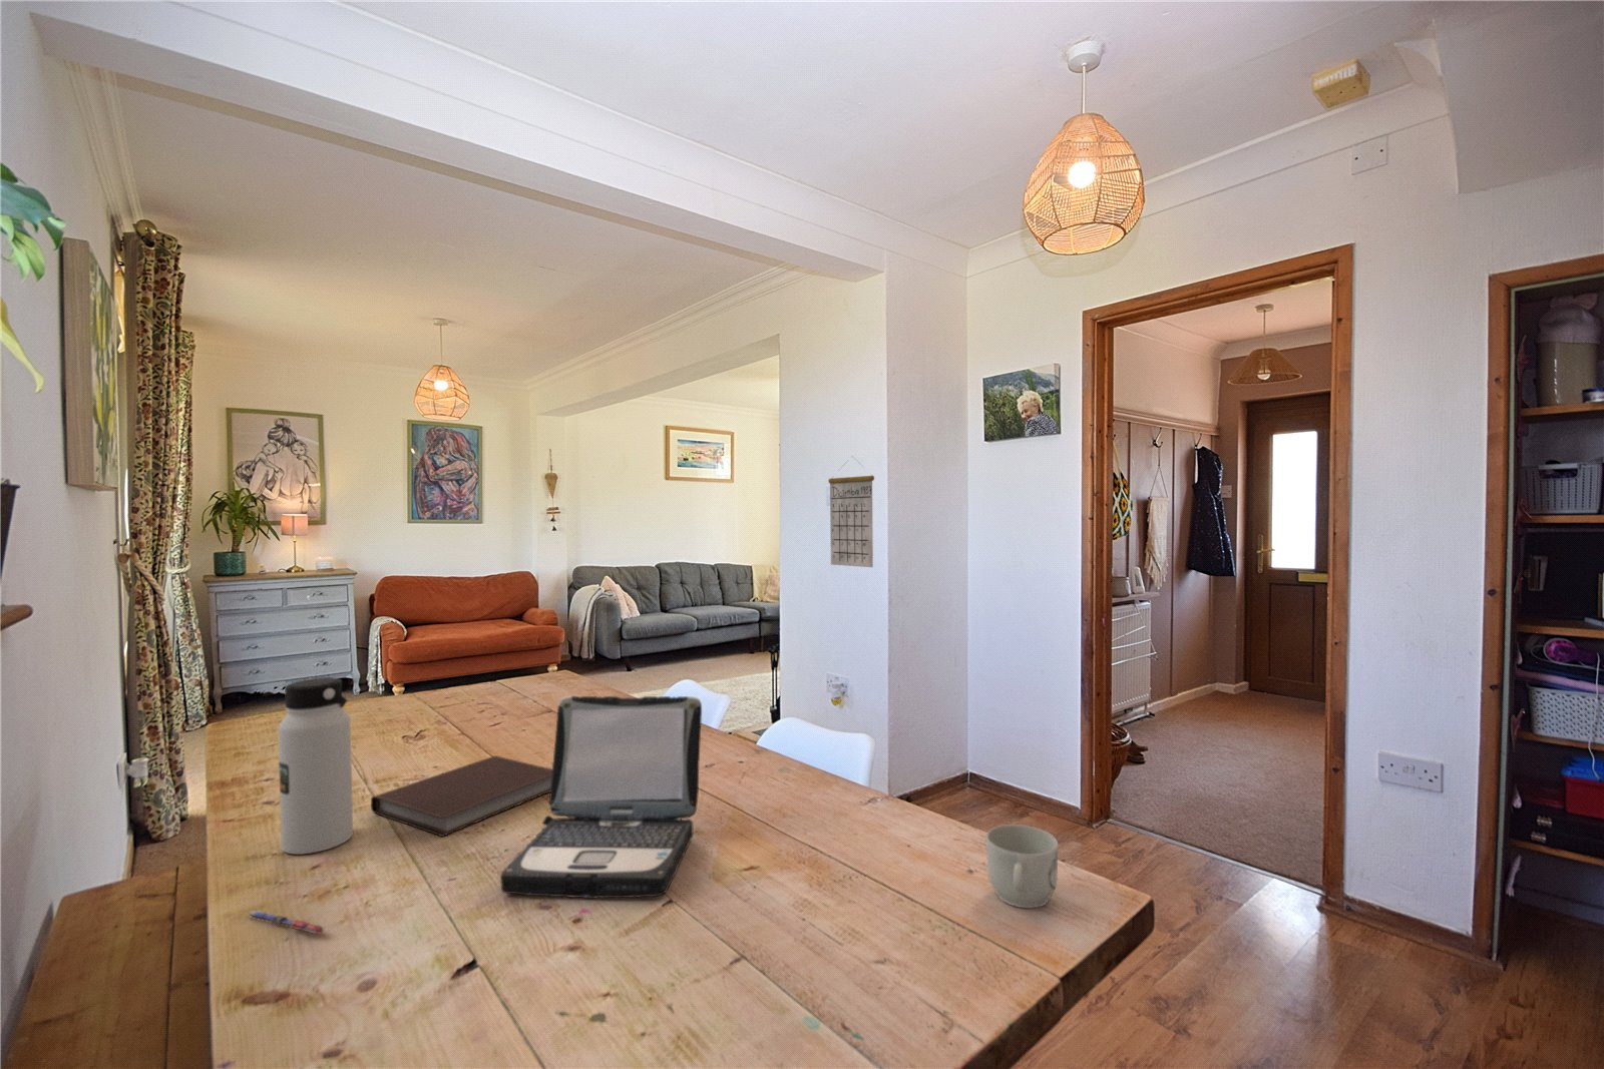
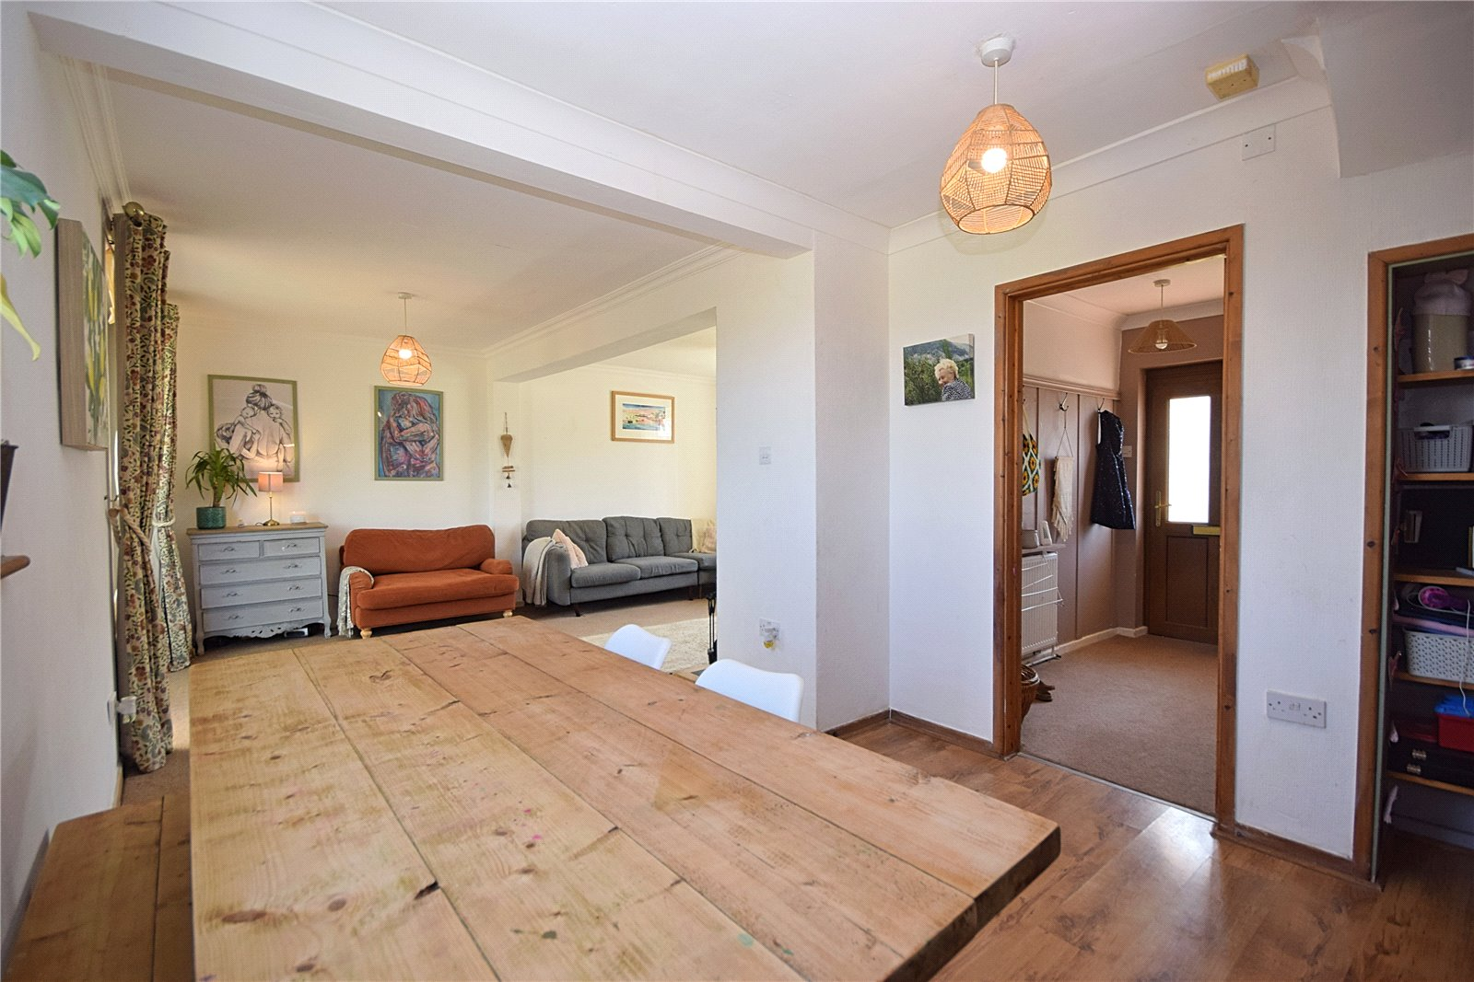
- notebook [370,755,553,838]
- laptop [499,696,703,900]
- calendar [827,456,875,568]
- water bottle [277,676,354,855]
- mug [986,823,1060,909]
- pen [247,909,325,934]
